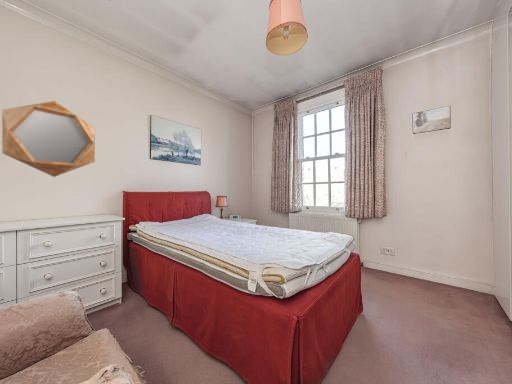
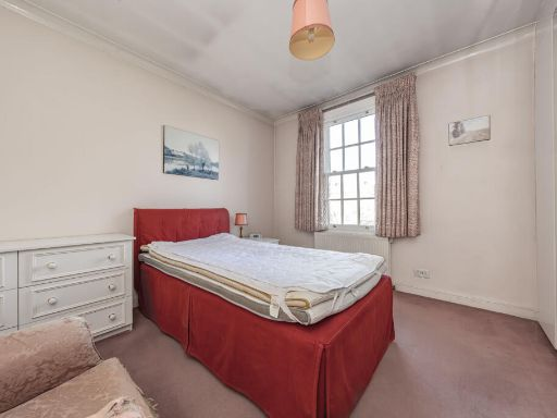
- home mirror [1,100,96,178]
